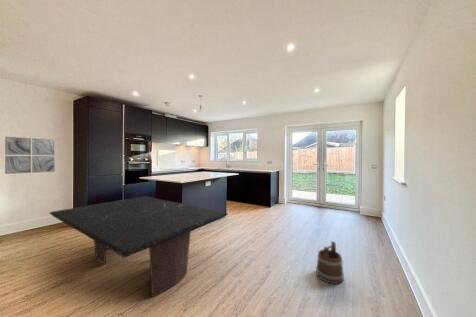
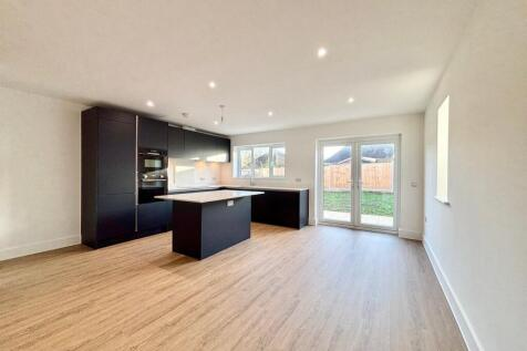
- dining table [48,195,229,298]
- wall art [4,136,56,175]
- bucket [315,240,345,285]
